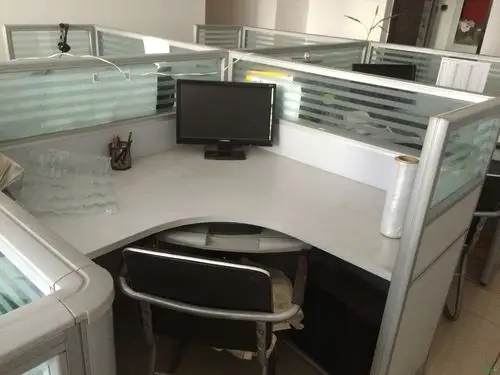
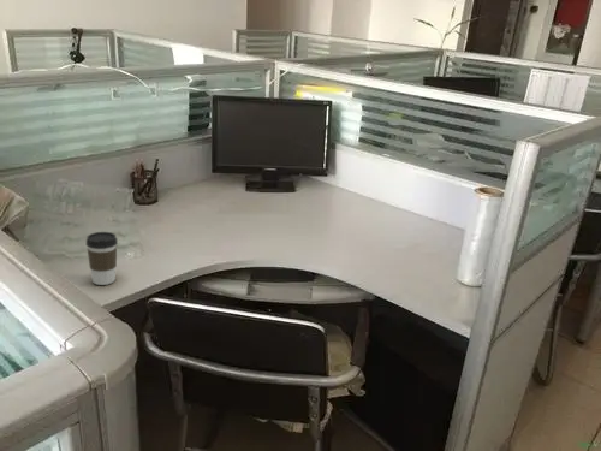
+ coffee cup [85,231,119,286]
